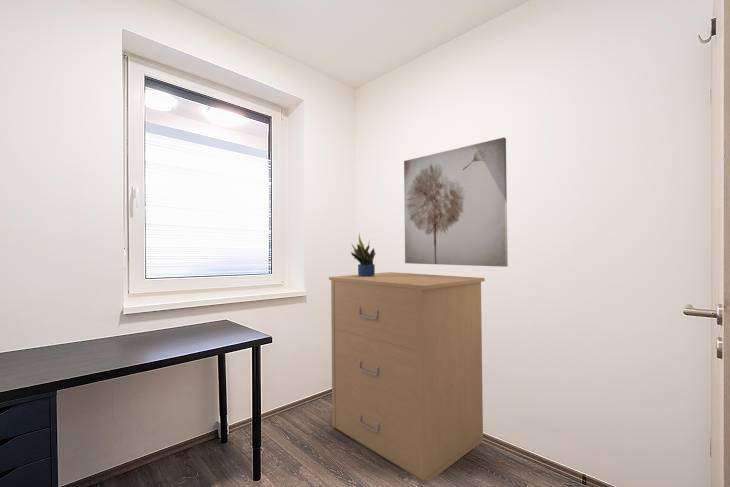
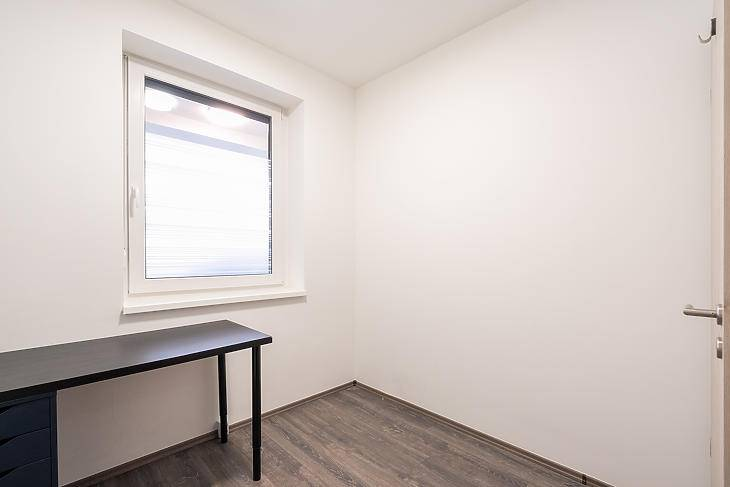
- filing cabinet [328,271,486,484]
- potted plant [350,233,377,277]
- wall art [403,137,509,268]
